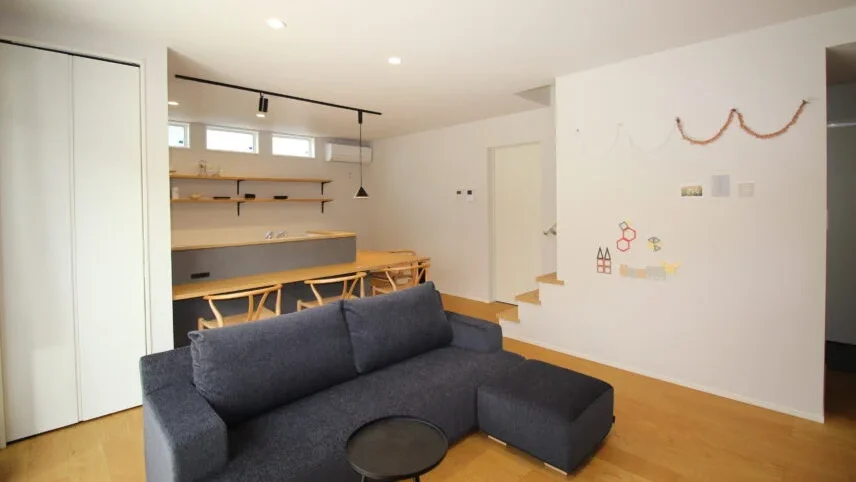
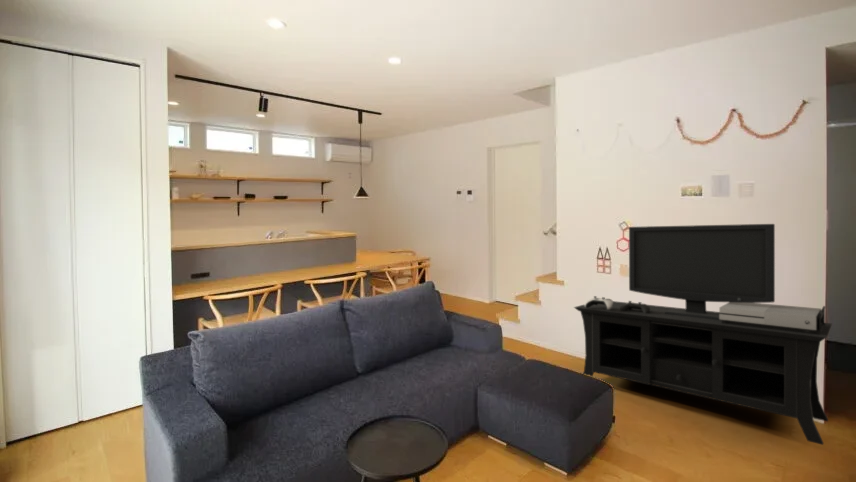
+ media console [573,223,833,446]
